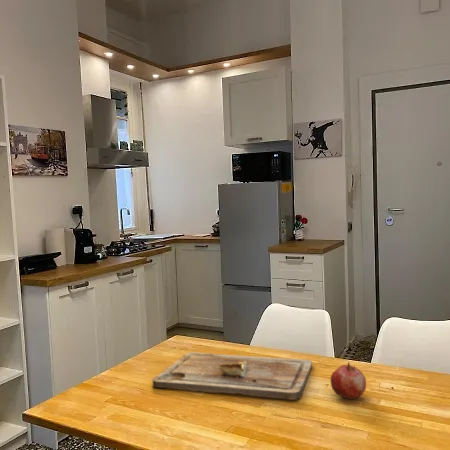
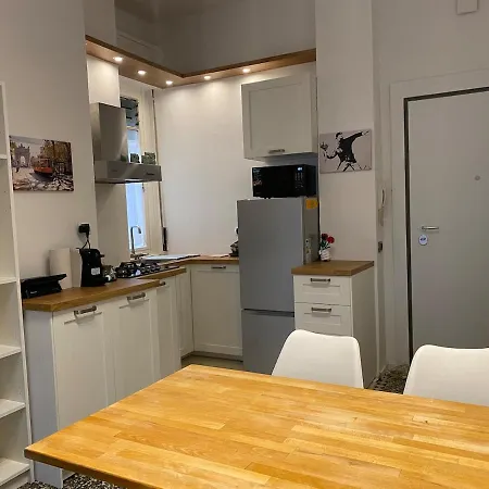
- fruit [330,361,367,400]
- cutting board [151,351,313,401]
